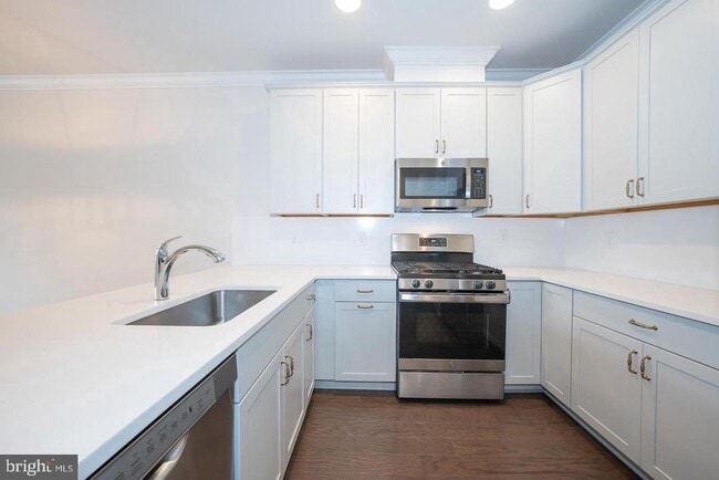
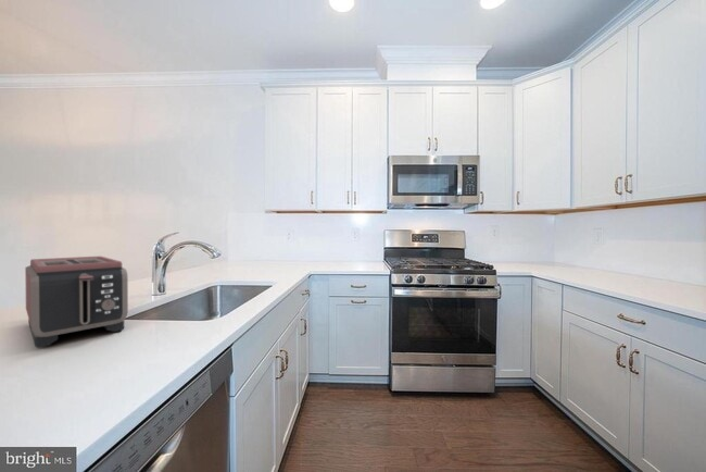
+ toaster [24,256,129,348]
